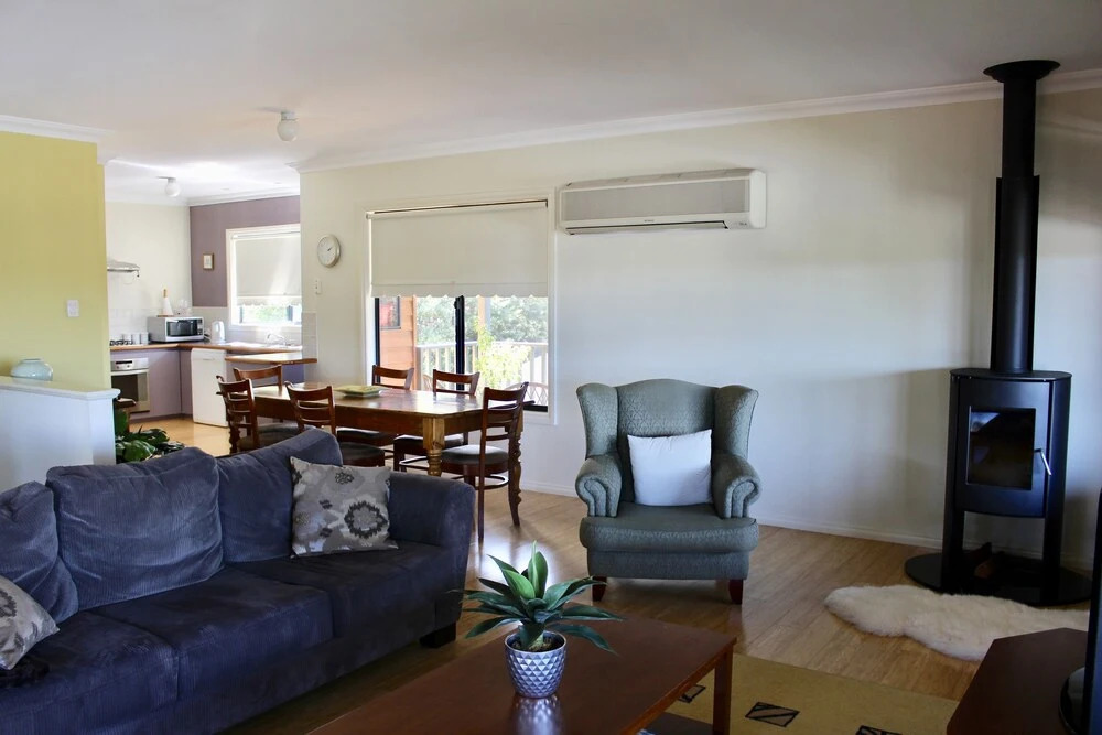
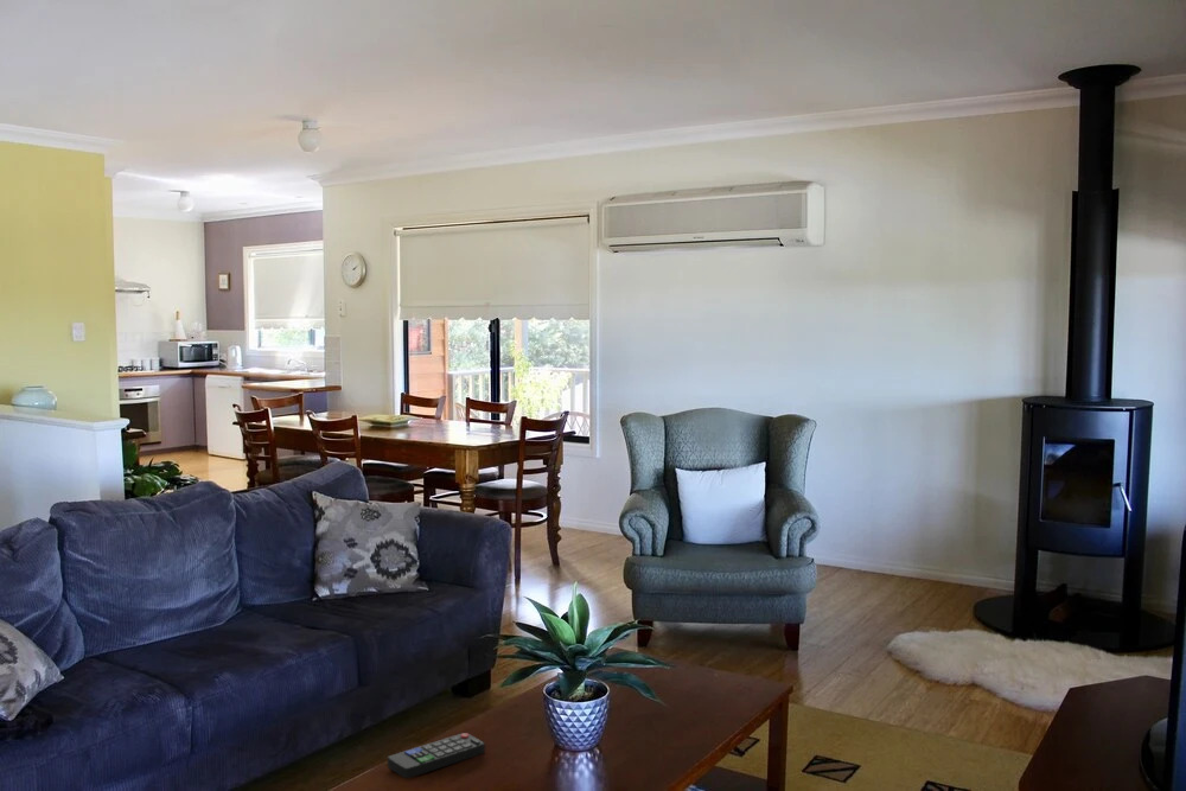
+ remote control [387,732,486,779]
